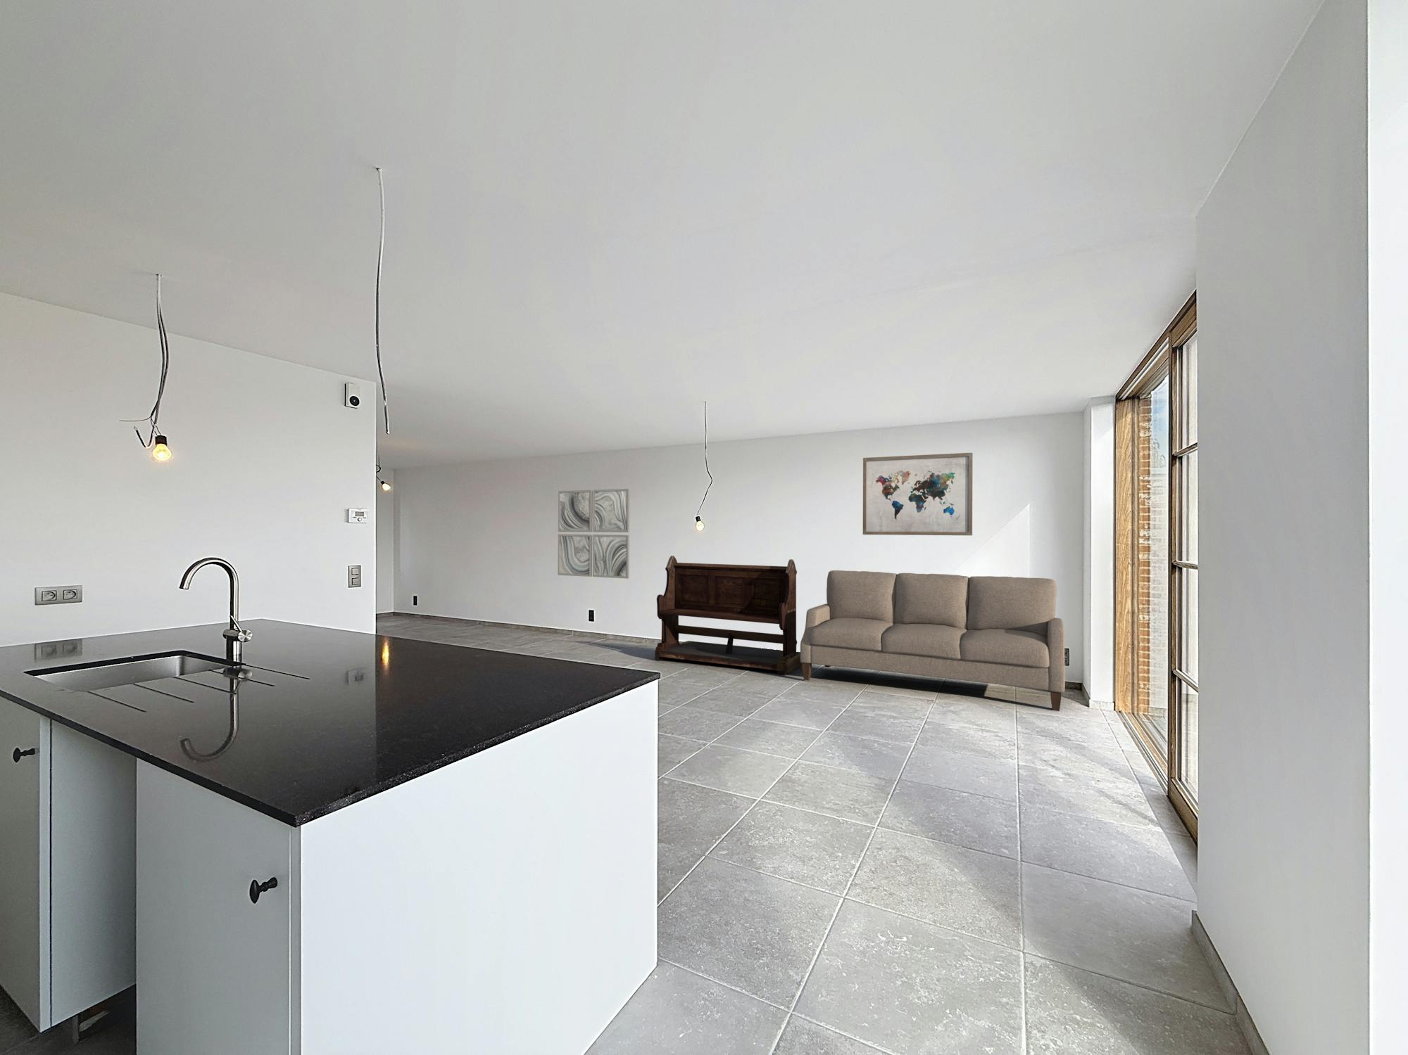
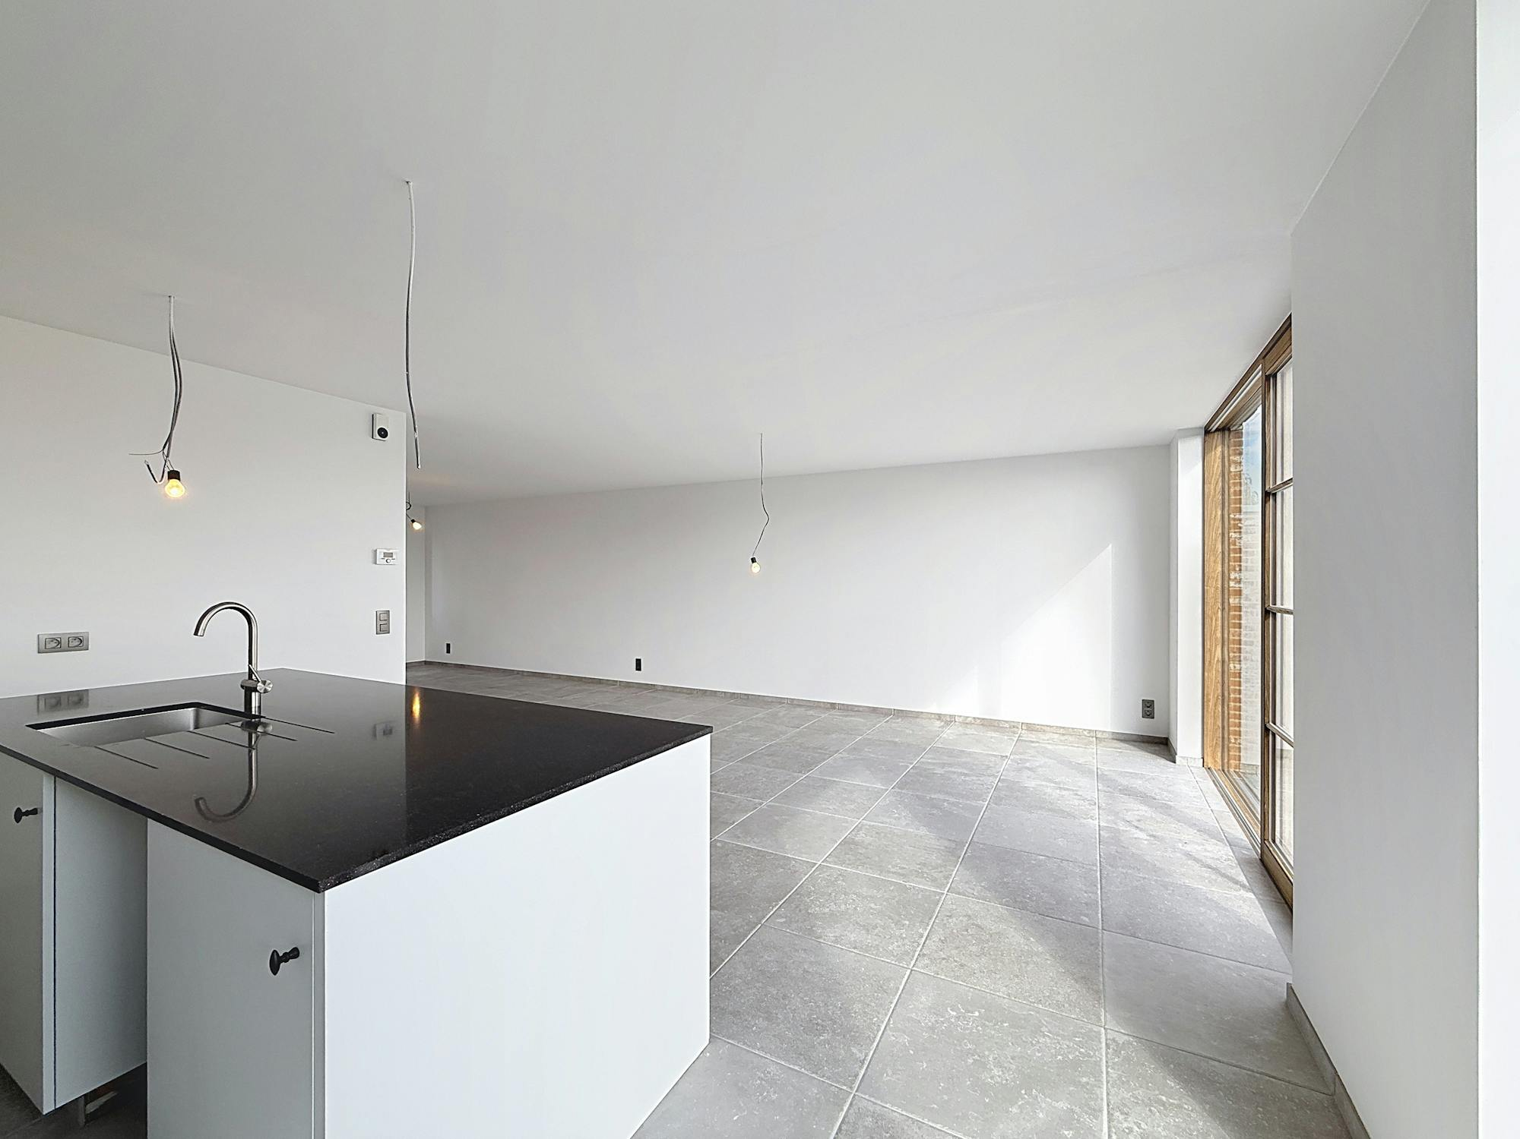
- bench [654,555,802,676]
- wall art [863,452,973,536]
- wall art [557,488,631,580]
- sofa [799,570,1065,711]
